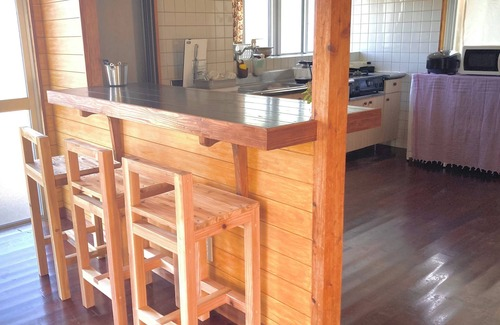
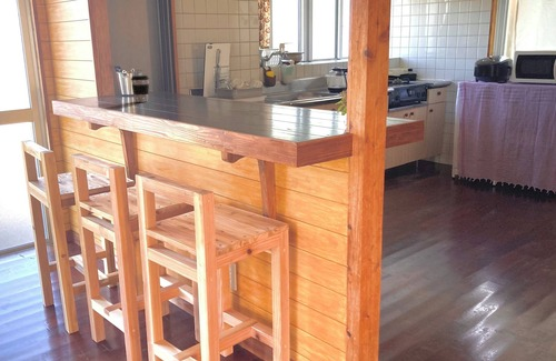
+ coffee cup [130,74,150,103]
